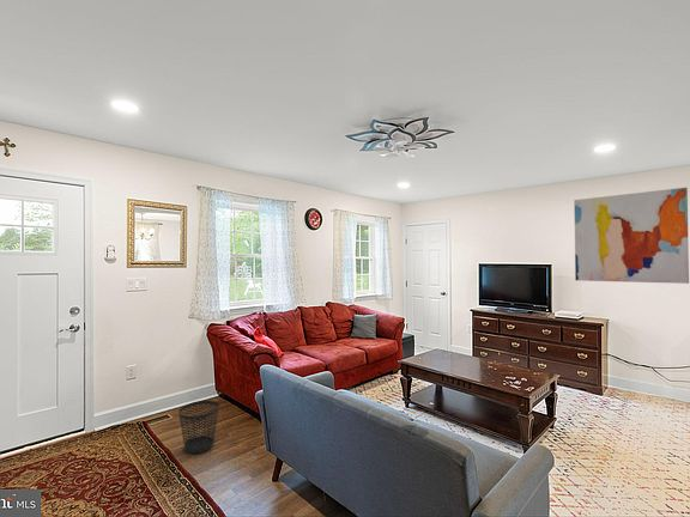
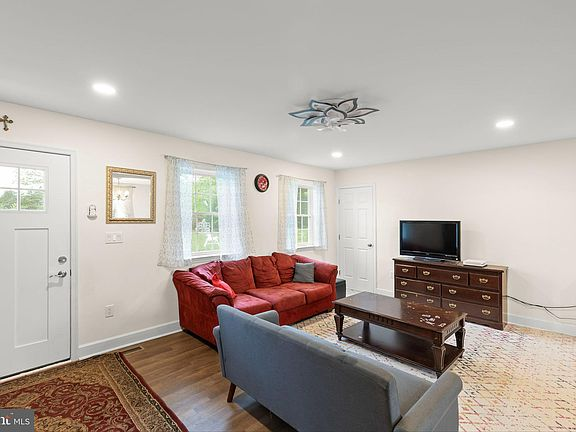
- wall art [573,187,690,285]
- wastebasket [177,400,220,455]
